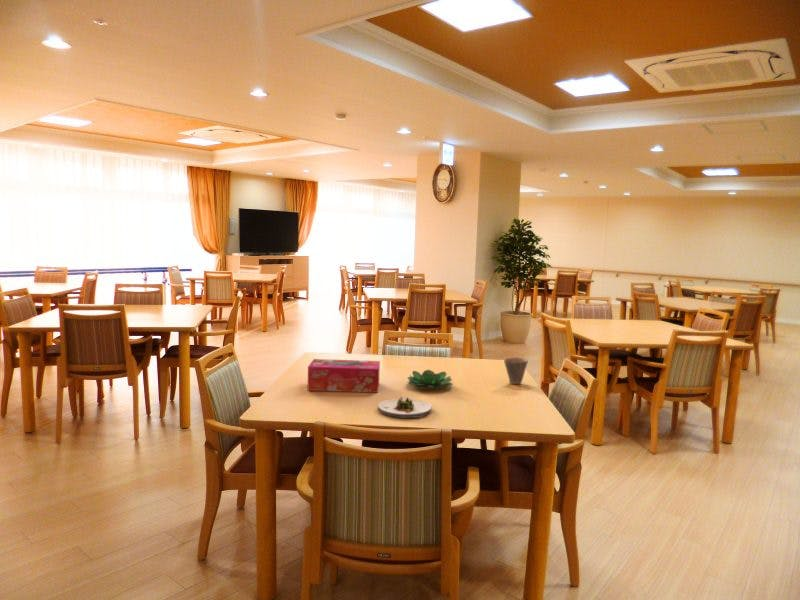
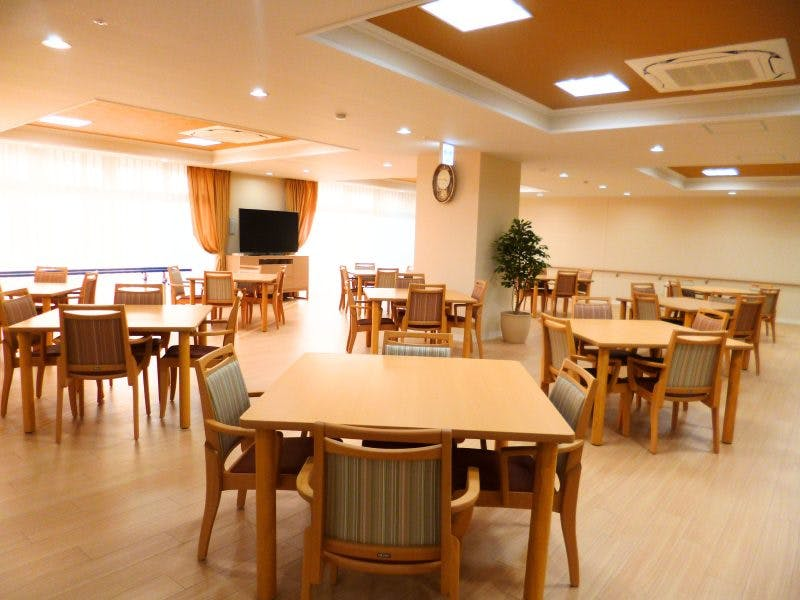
- tissue box [307,358,381,394]
- salad plate [377,396,433,419]
- cup [503,356,529,385]
- succulent plant [407,369,453,389]
